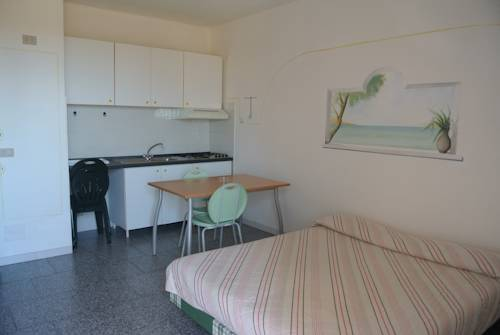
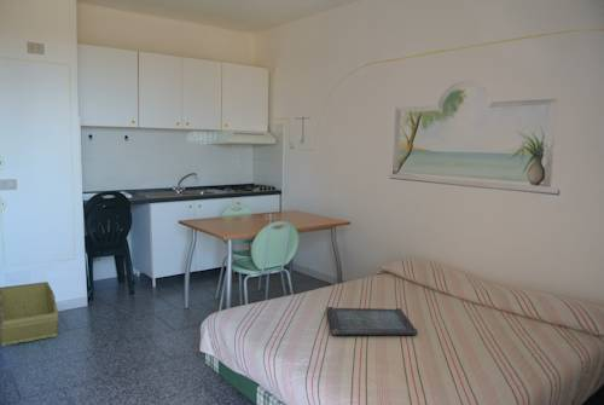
+ storage bin [0,280,60,347]
+ serving tray [326,306,419,337]
